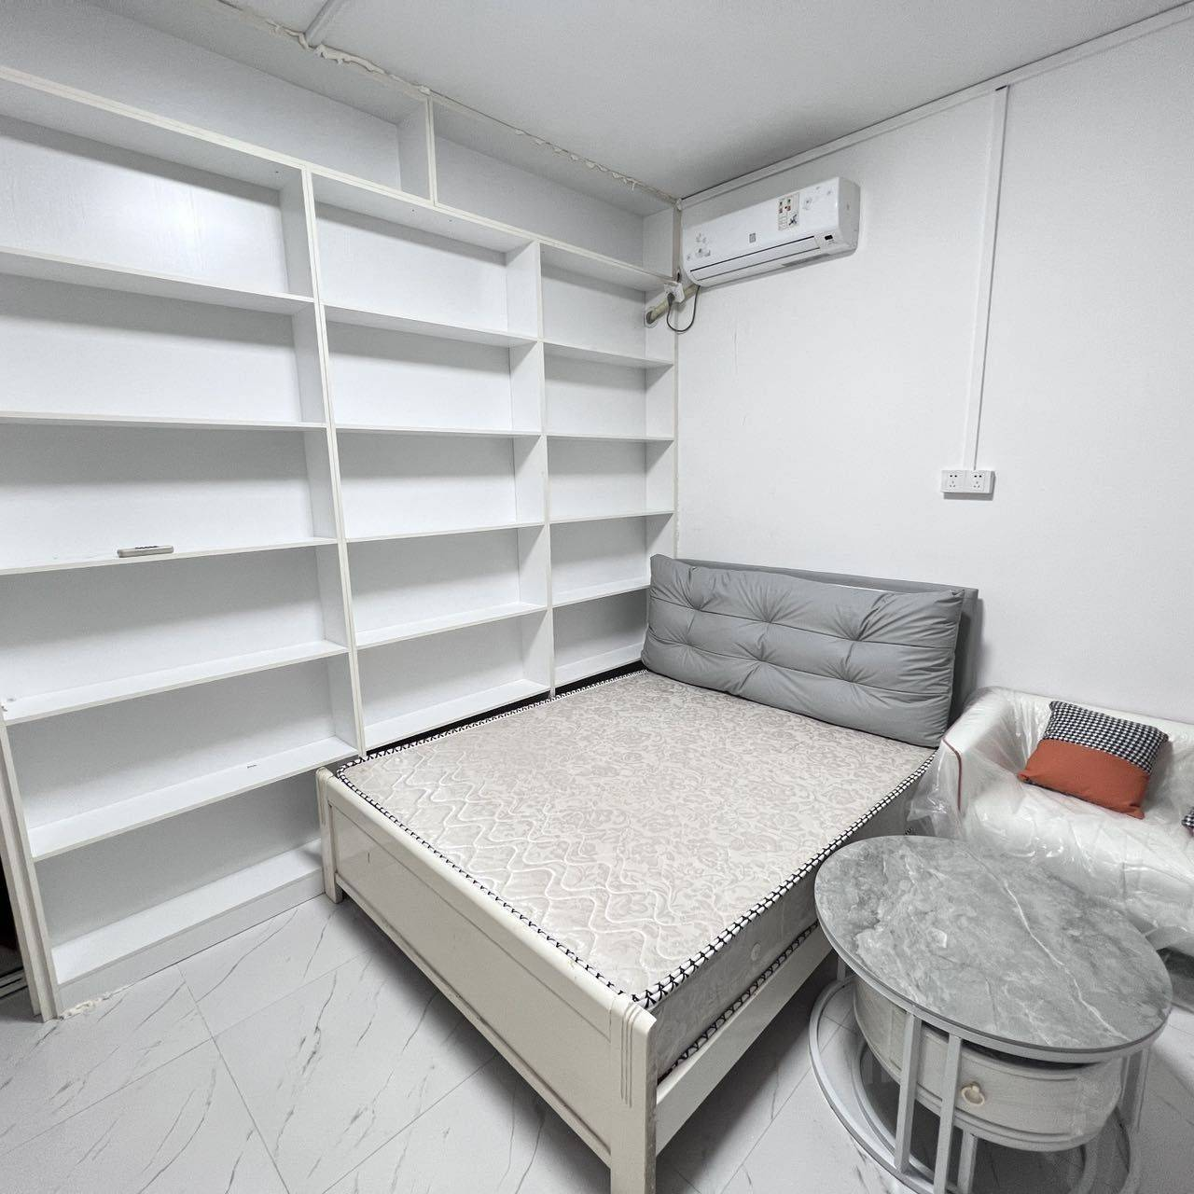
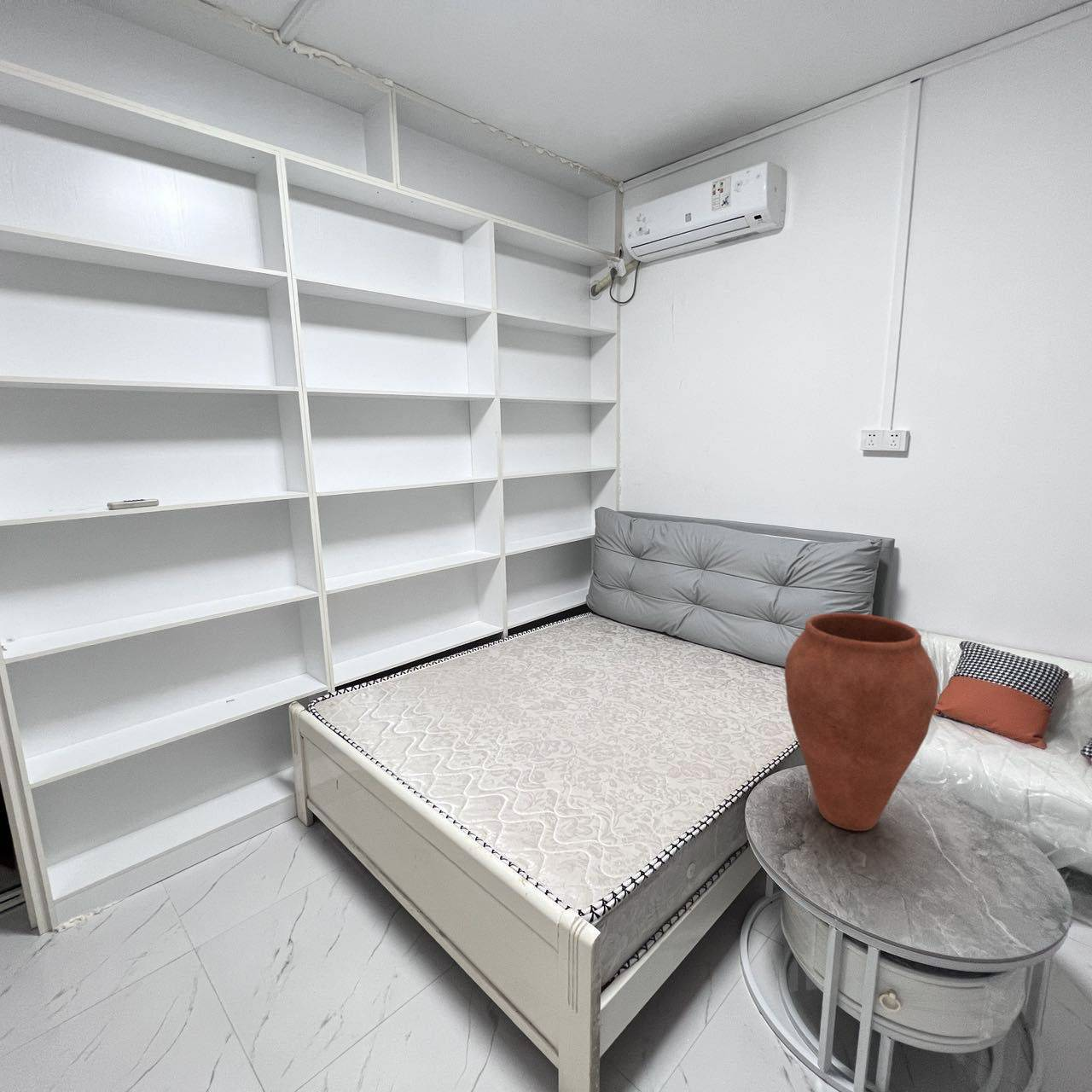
+ vase [783,612,939,832]
